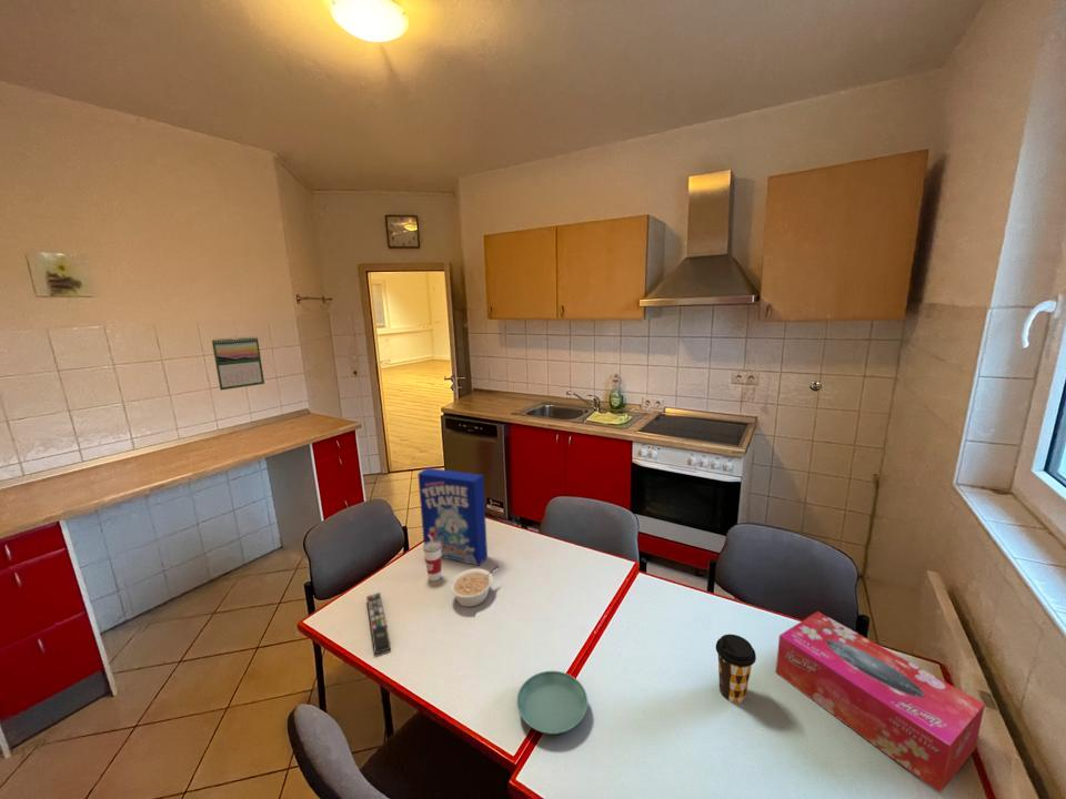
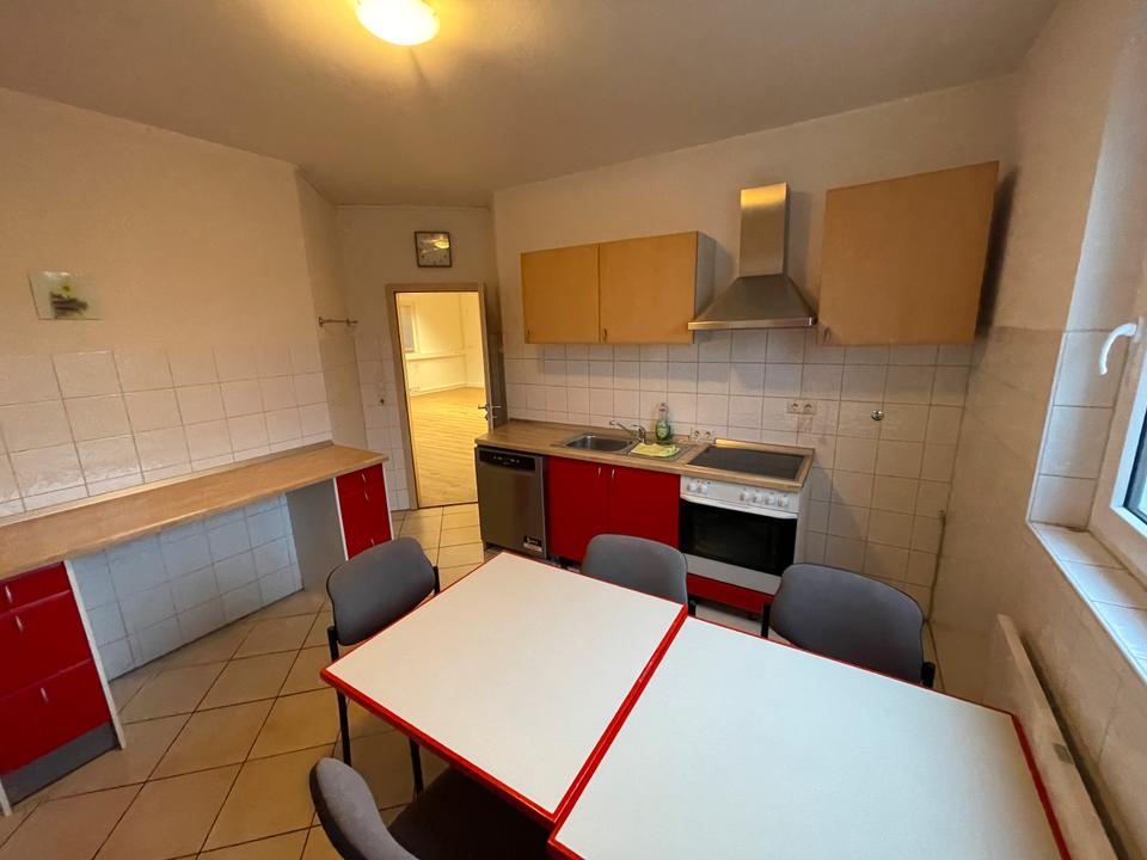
- calendar [211,335,265,392]
- coffee cup [715,634,757,704]
- remote control [365,591,392,656]
- tissue box [775,610,986,795]
- cereal box [416,467,489,567]
- saucer [516,670,589,736]
- legume [449,565,500,608]
- cup [422,535,442,583]
